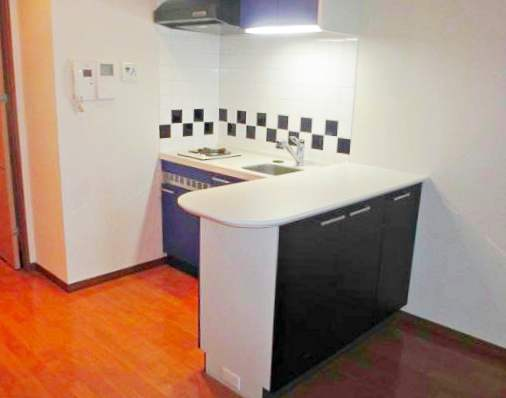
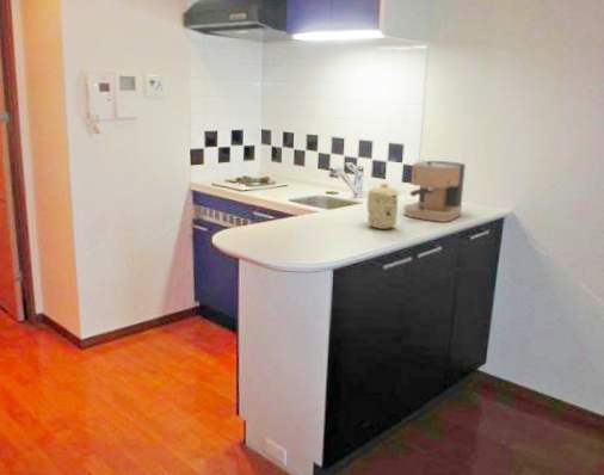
+ mug [366,181,400,230]
+ coffee maker [402,159,467,223]
